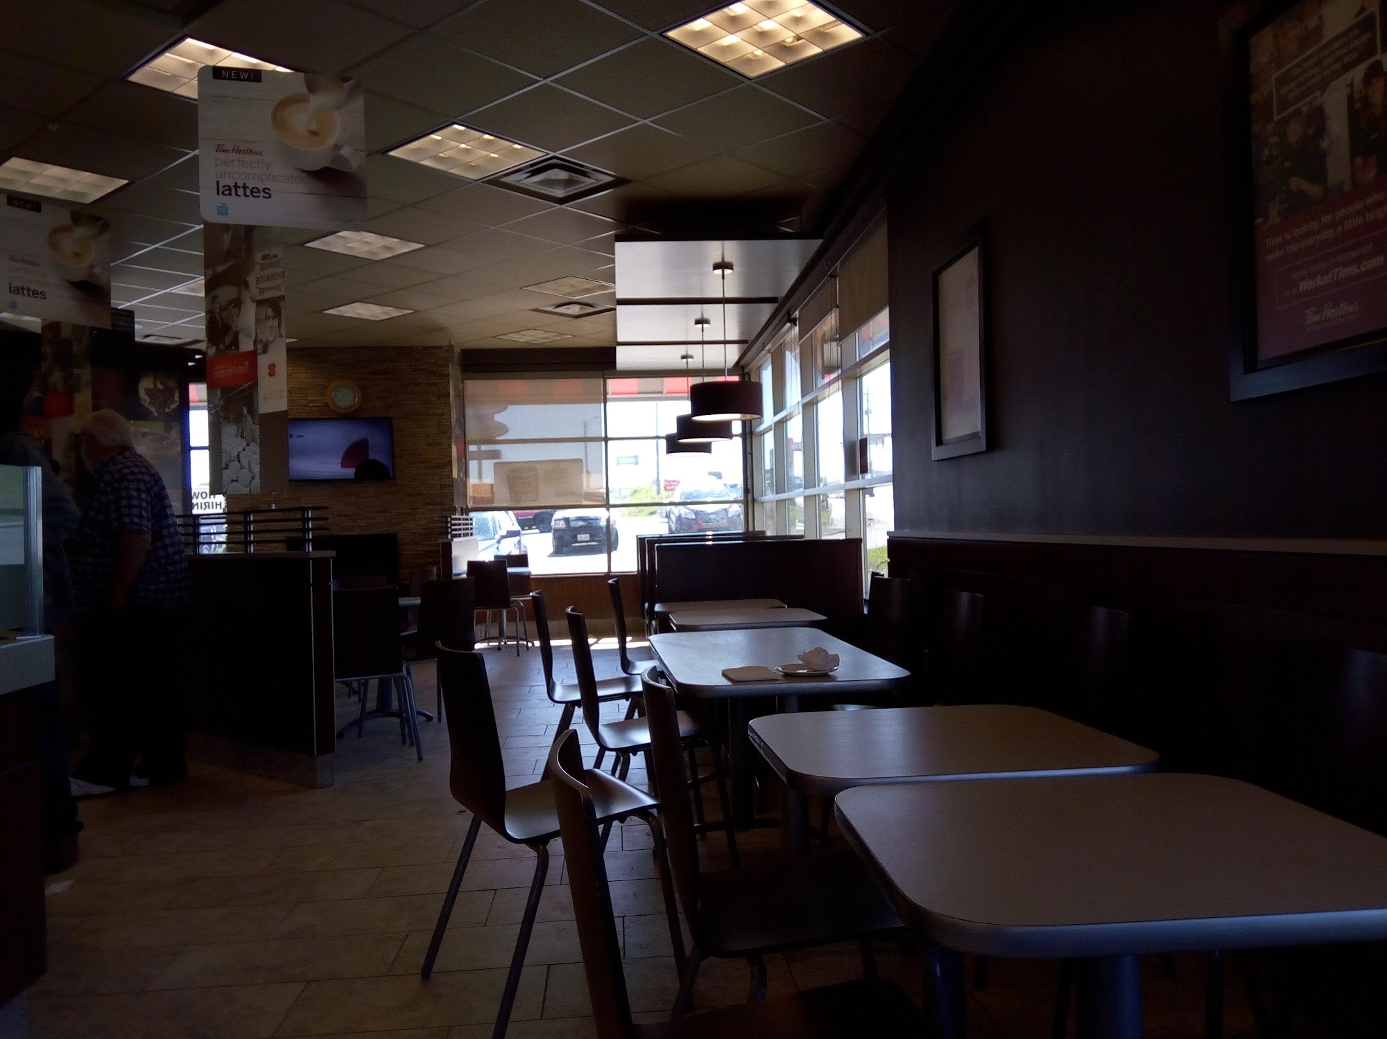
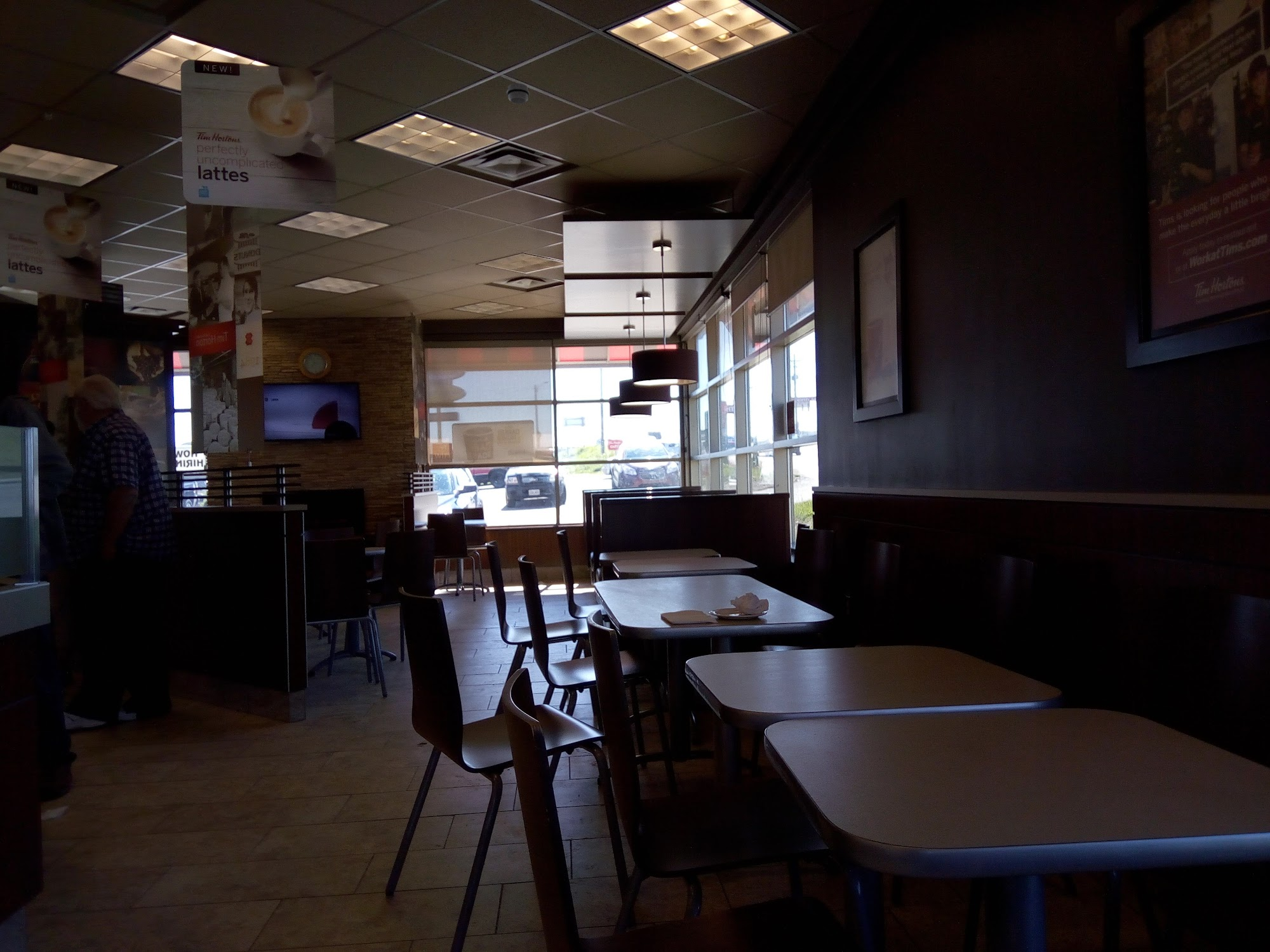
+ smoke detector [506,83,530,105]
